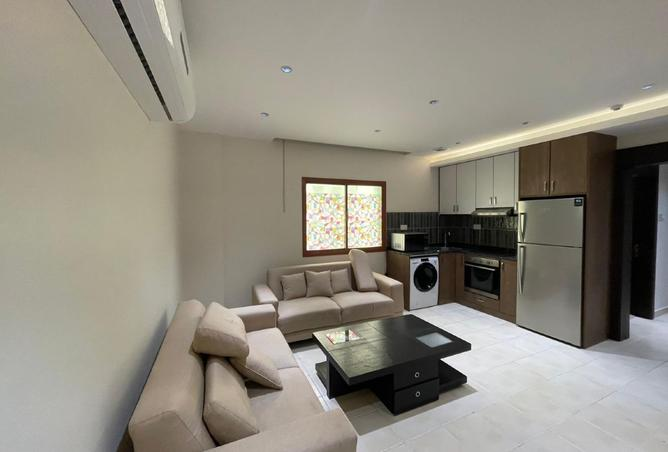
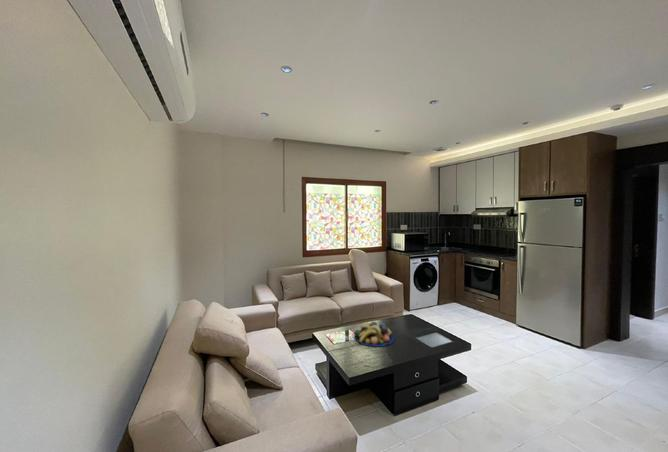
+ fruit bowl [353,321,395,347]
